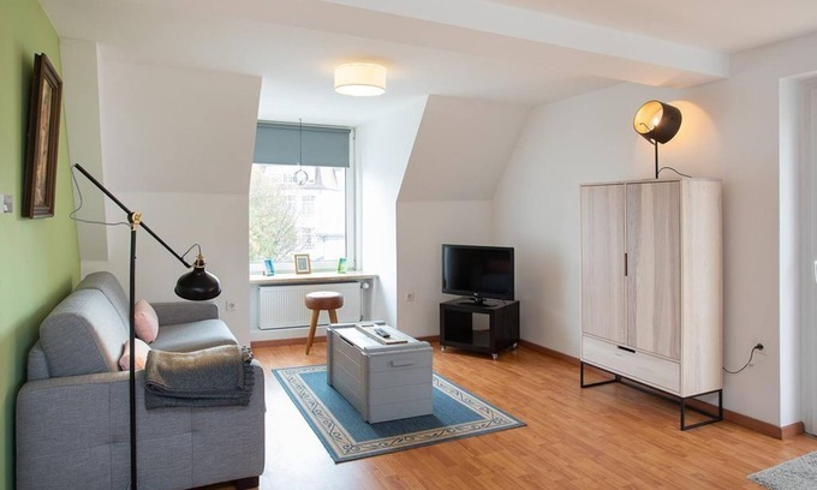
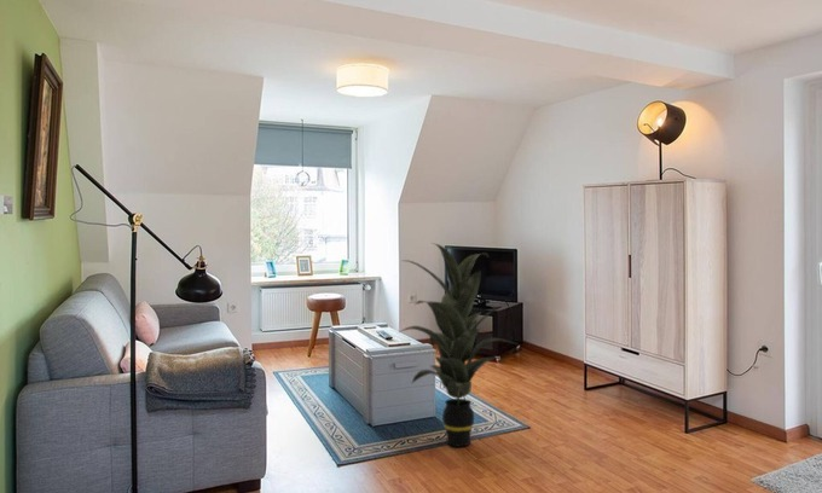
+ indoor plant [396,242,521,448]
